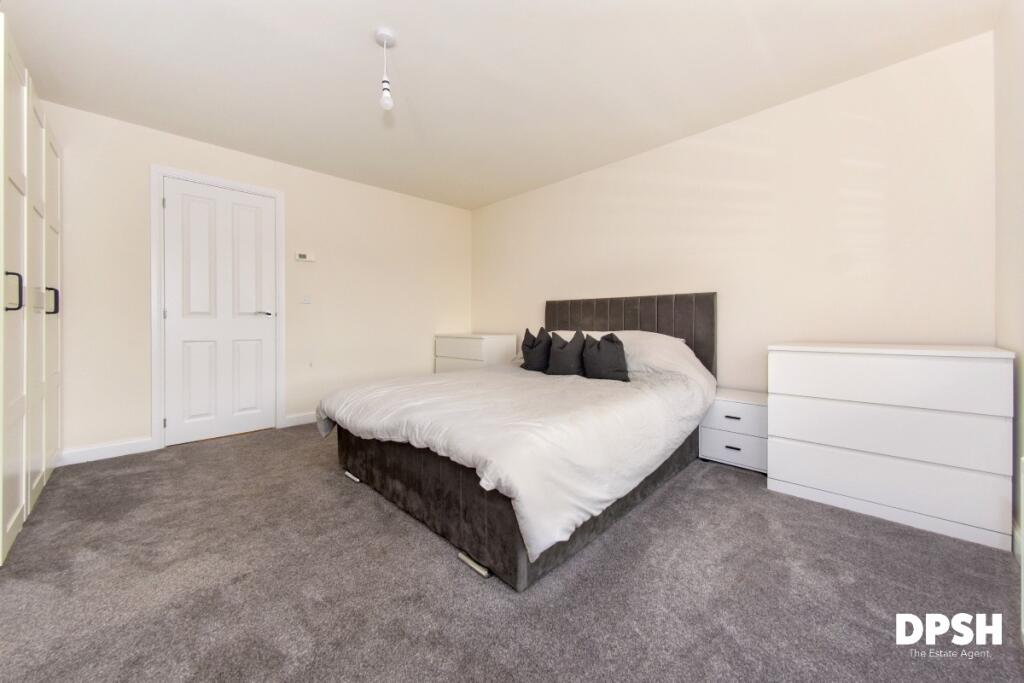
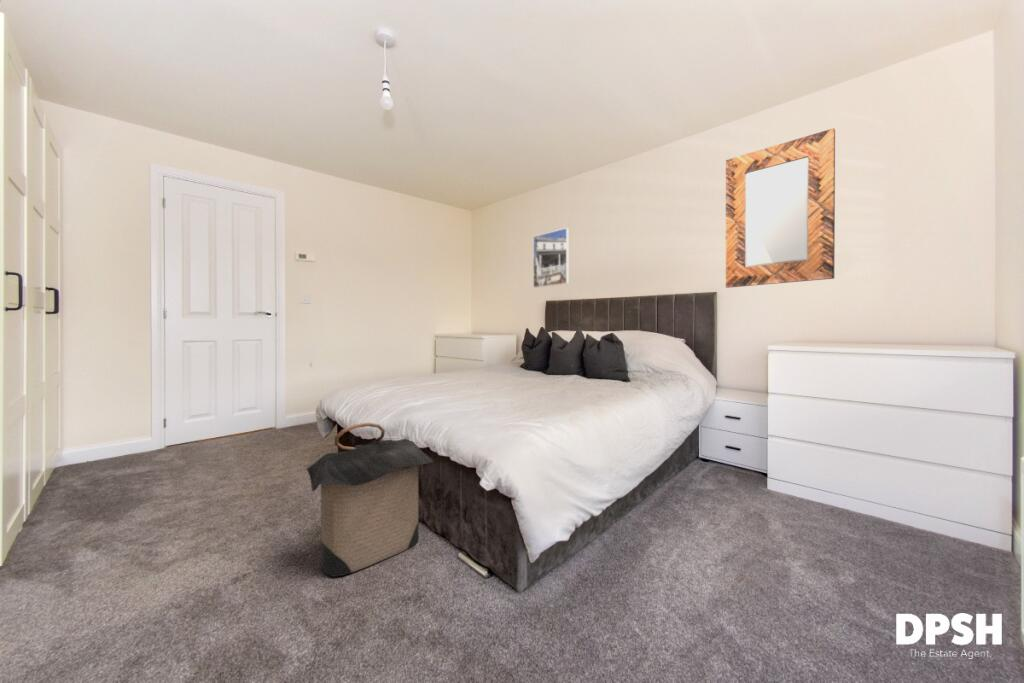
+ home mirror [725,127,836,289]
+ laundry hamper [306,422,434,578]
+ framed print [532,227,570,289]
